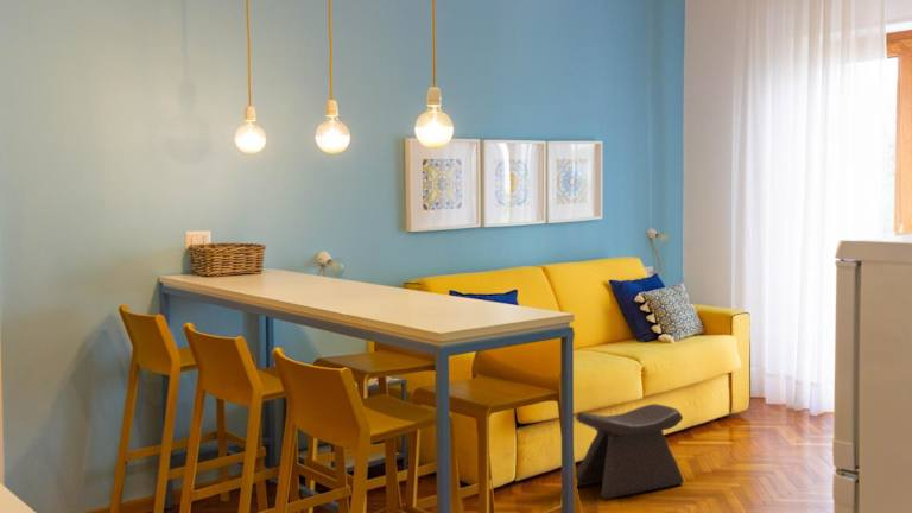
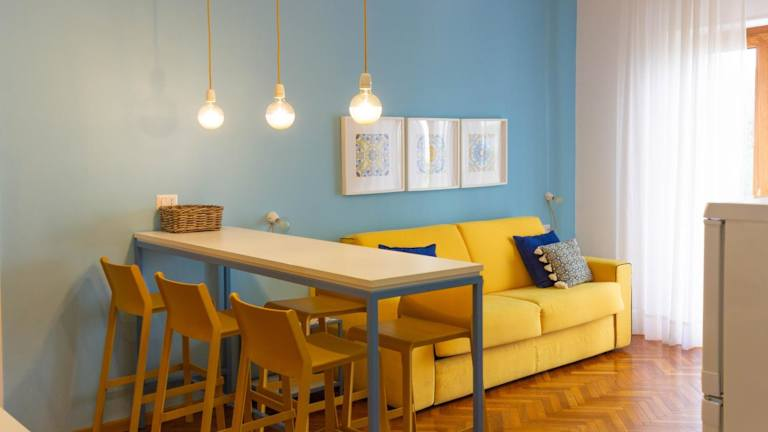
- stool [575,403,685,500]
